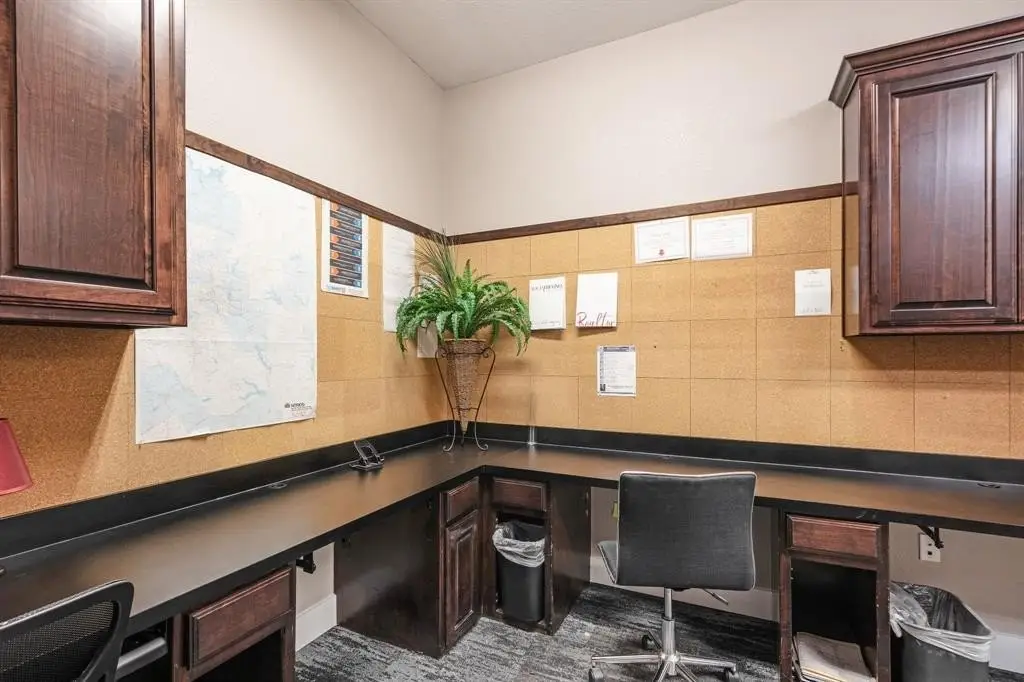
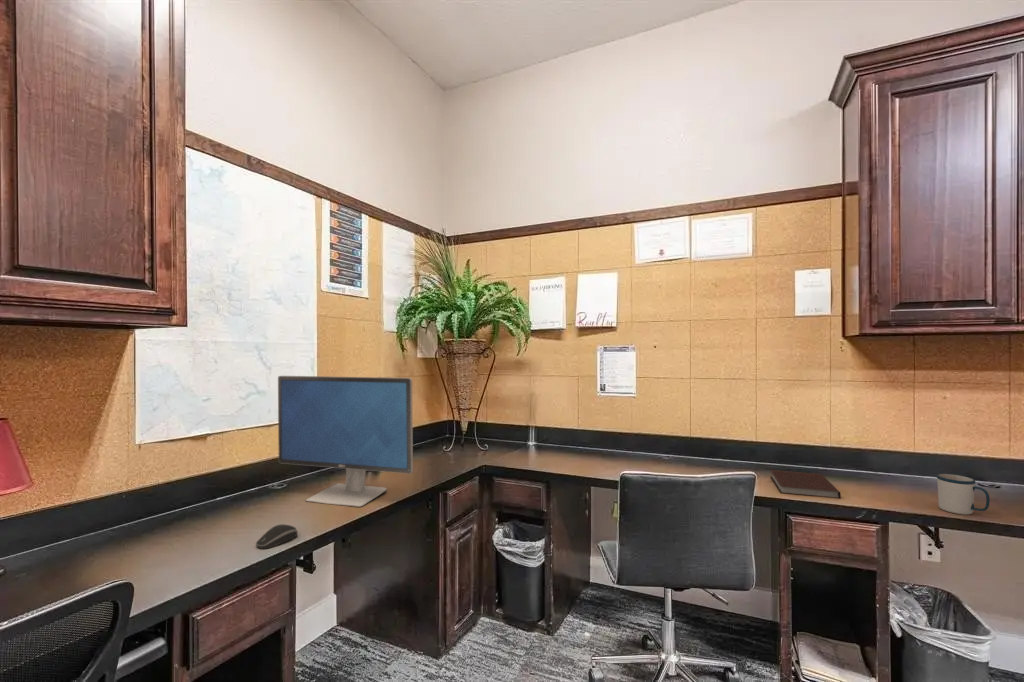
+ mug [936,473,991,516]
+ computer mouse [255,523,298,550]
+ notebook [769,469,842,500]
+ monitor [277,375,414,508]
